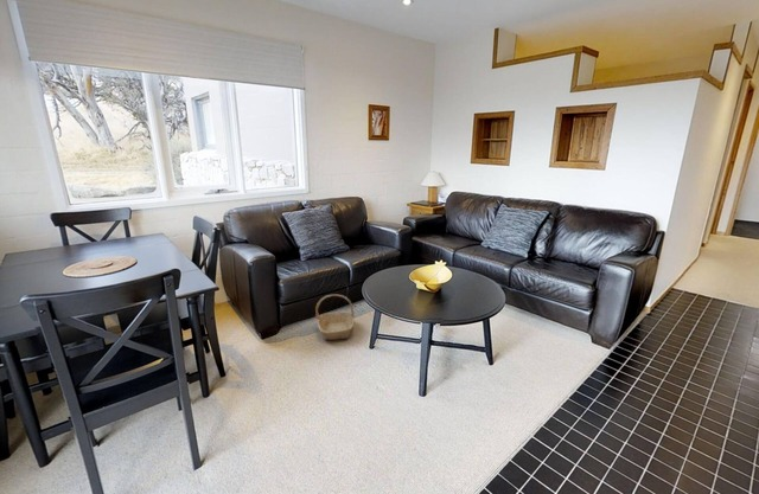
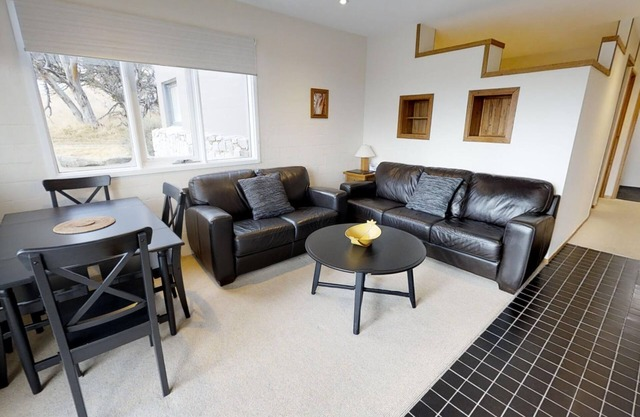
- basket [314,294,356,341]
